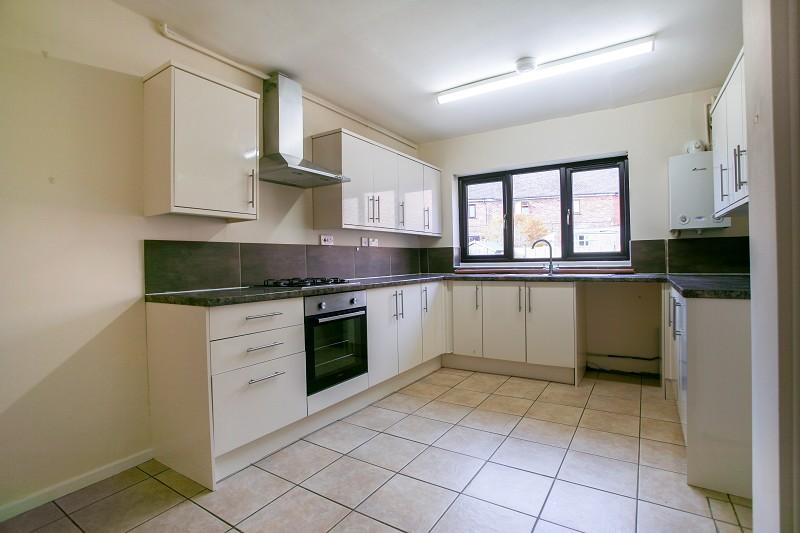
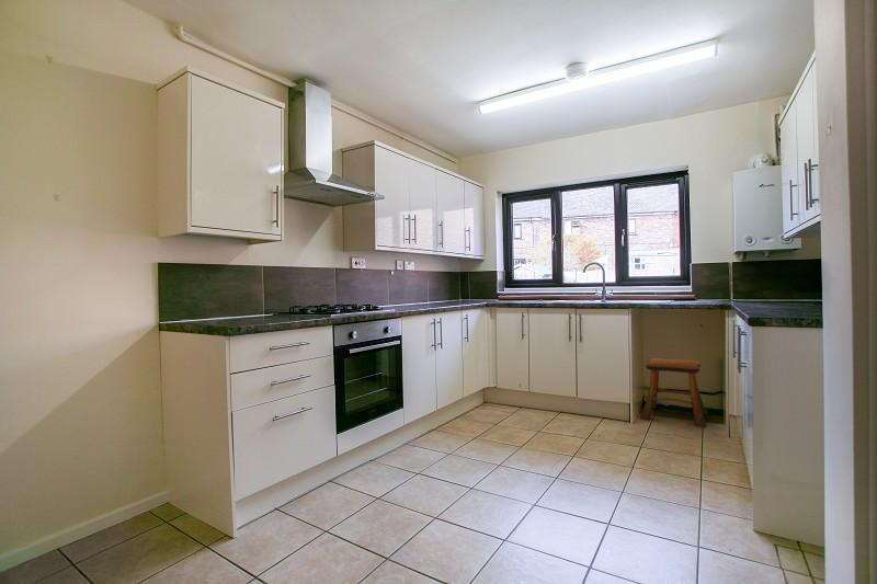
+ stool [638,357,708,428]
